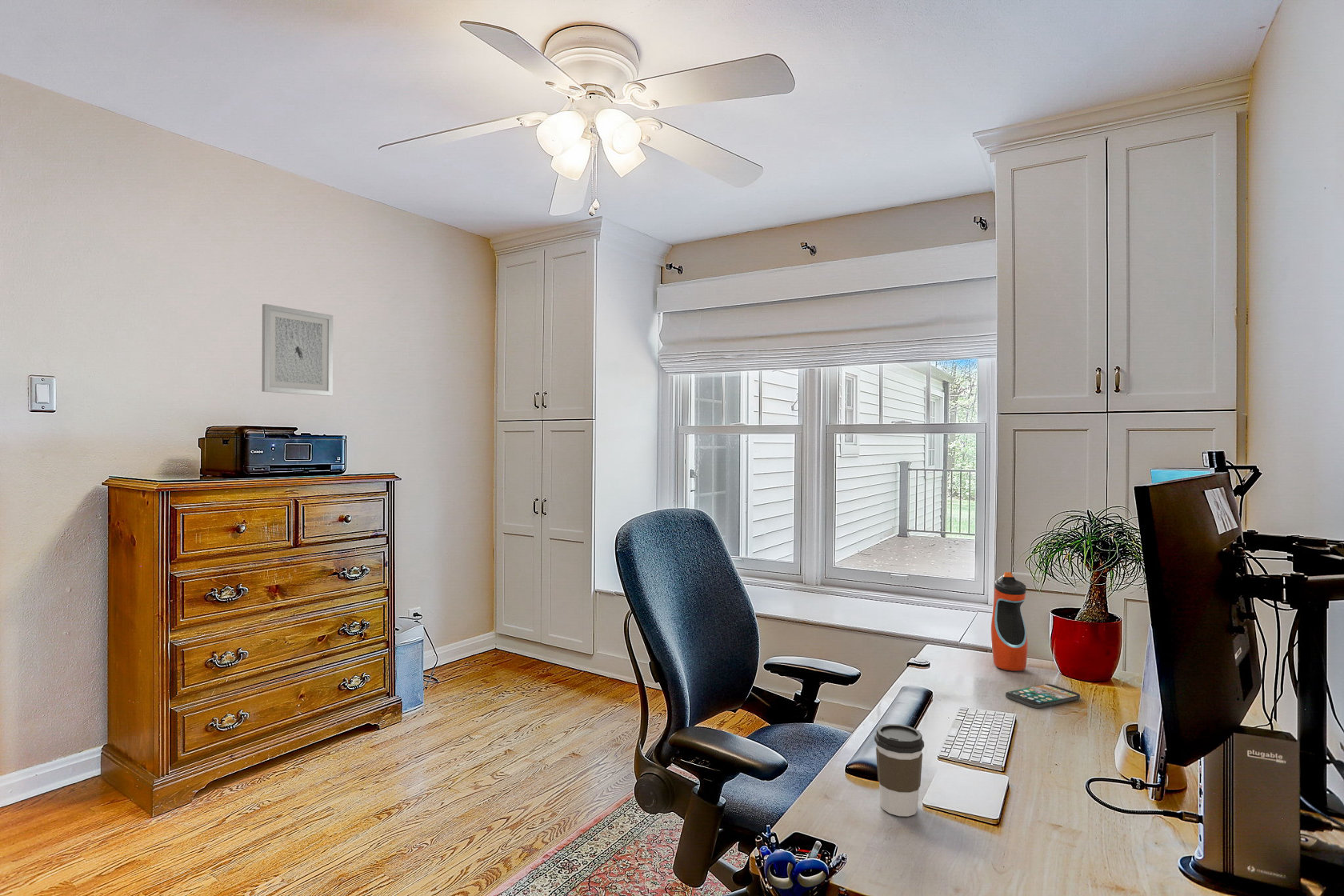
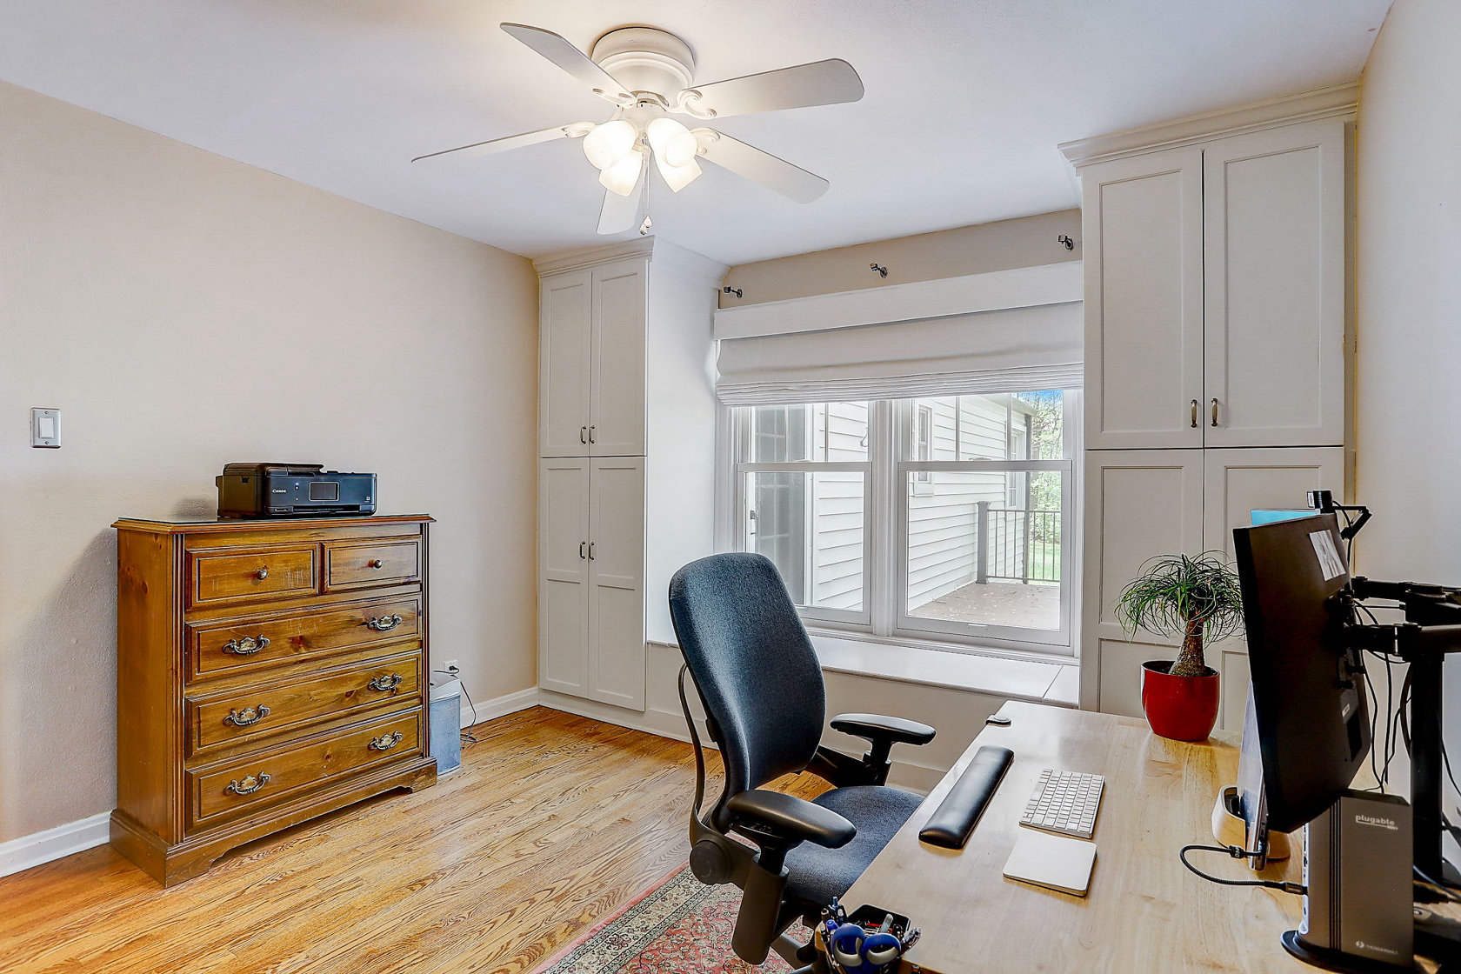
- wall art [261,303,334,397]
- water bottle [990,571,1029,672]
- smartphone [1005,683,1081,709]
- coffee cup [874,723,925,817]
